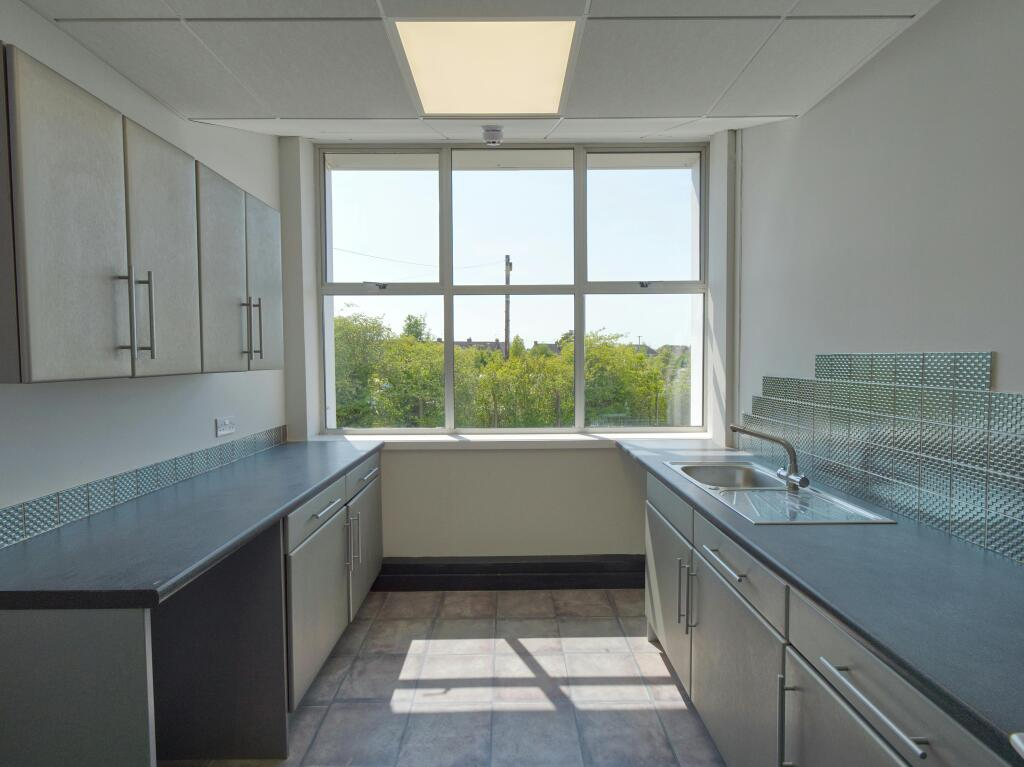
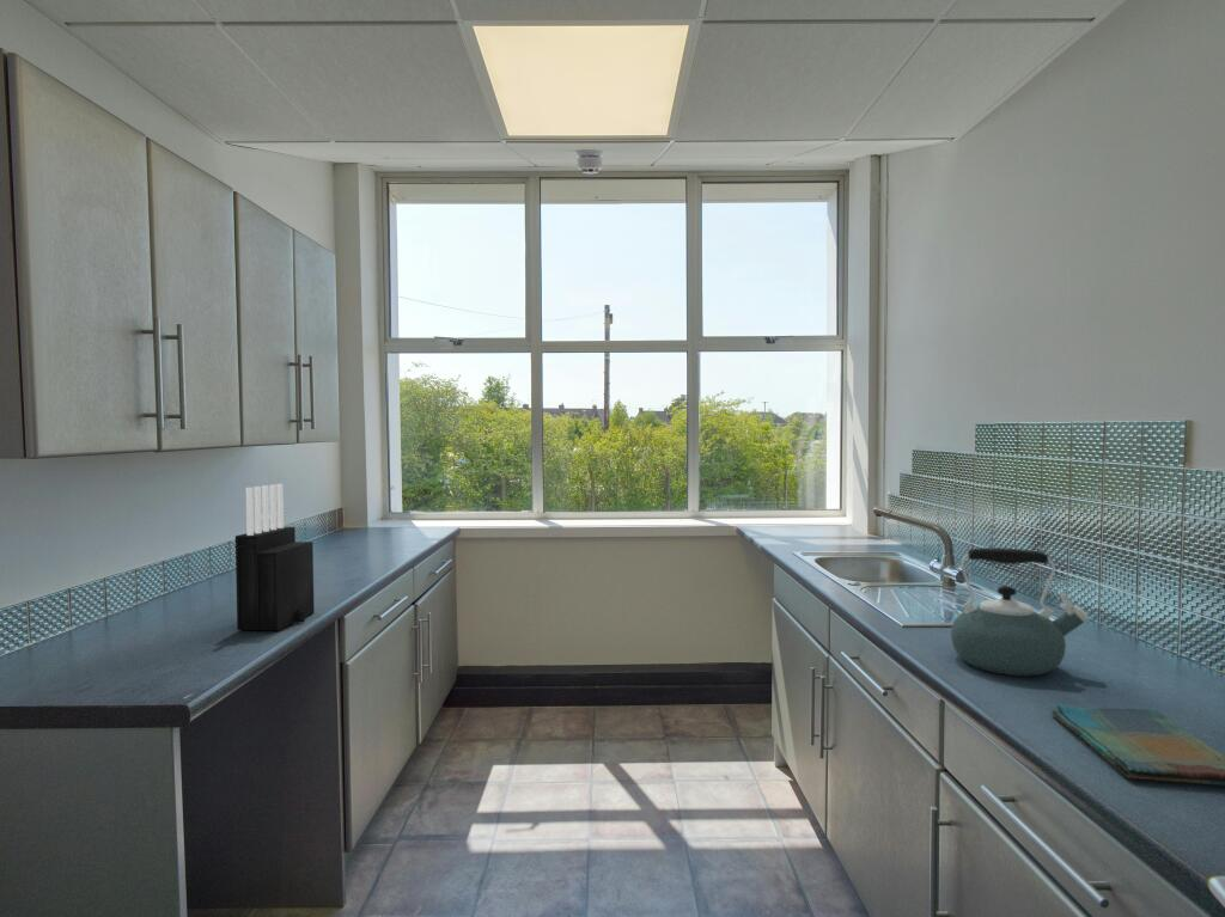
+ kettle [950,546,1091,677]
+ dish towel [1050,703,1225,787]
+ knife block [234,483,316,632]
